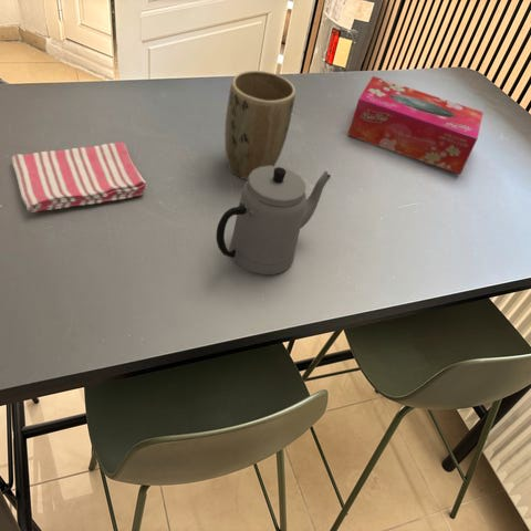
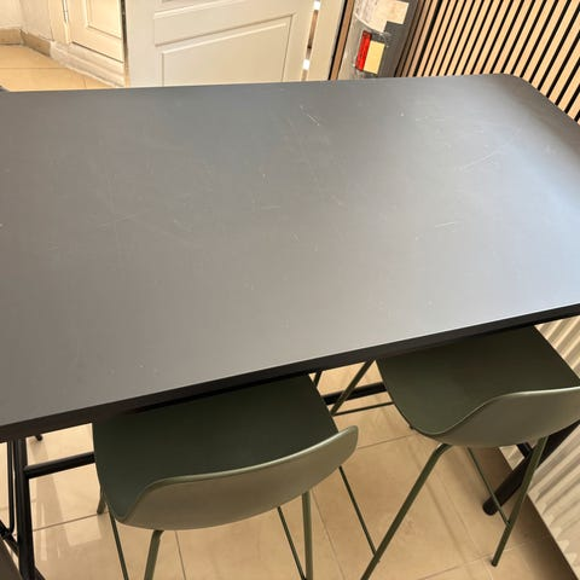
- dish towel [11,142,148,214]
- tissue box [347,75,485,175]
- teapot [216,165,332,275]
- plant pot [223,70,296,180]
